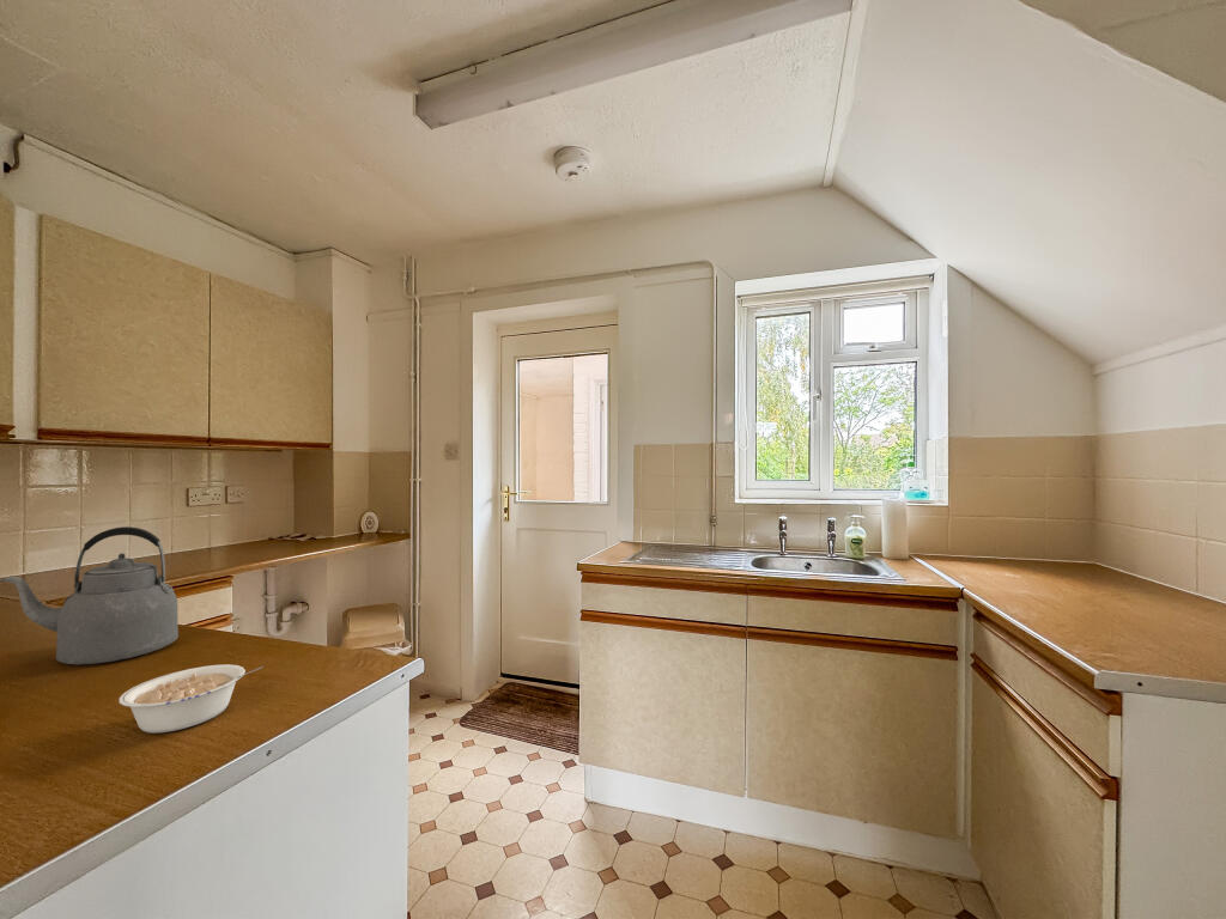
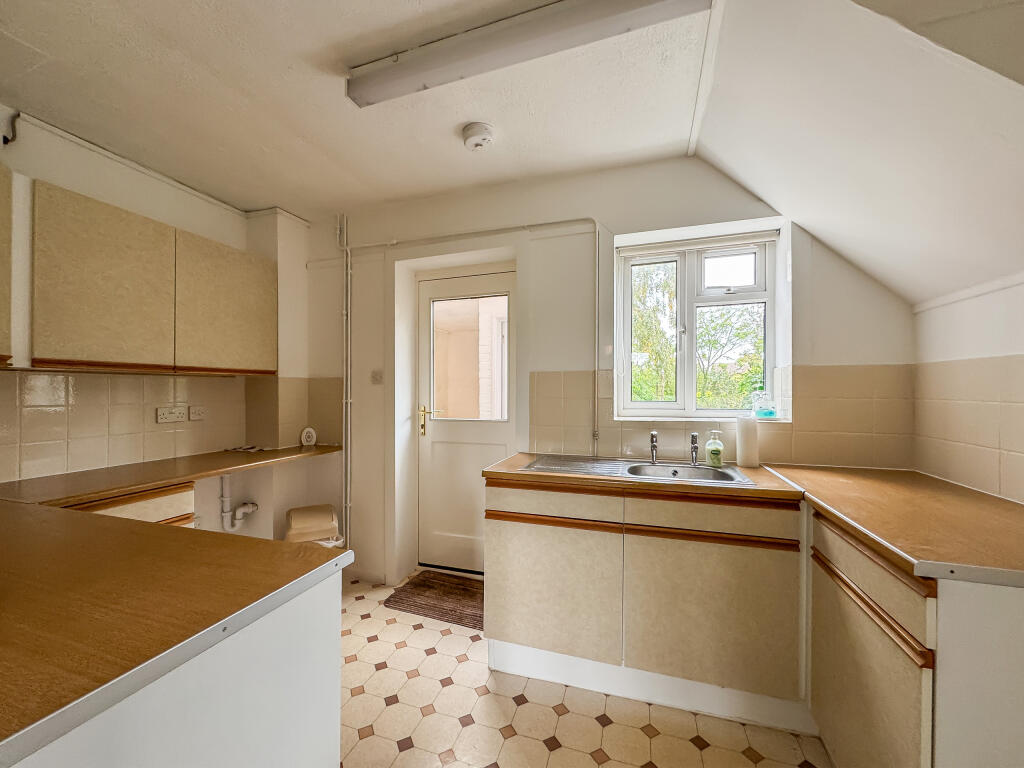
- kettle [0,525,180,667]
- legume [119,663,265,735]
